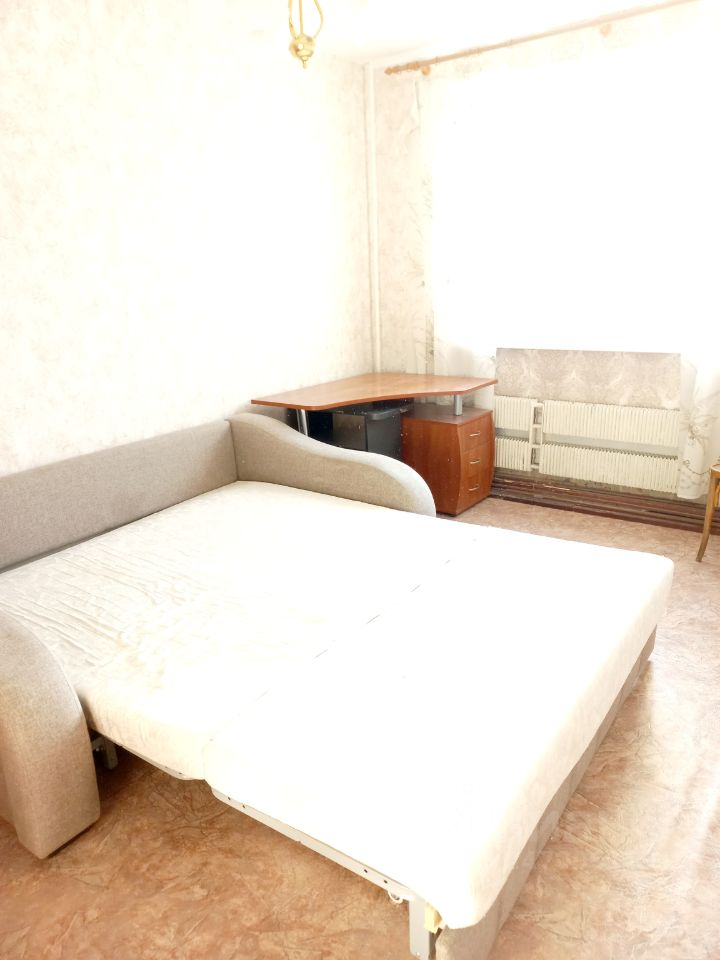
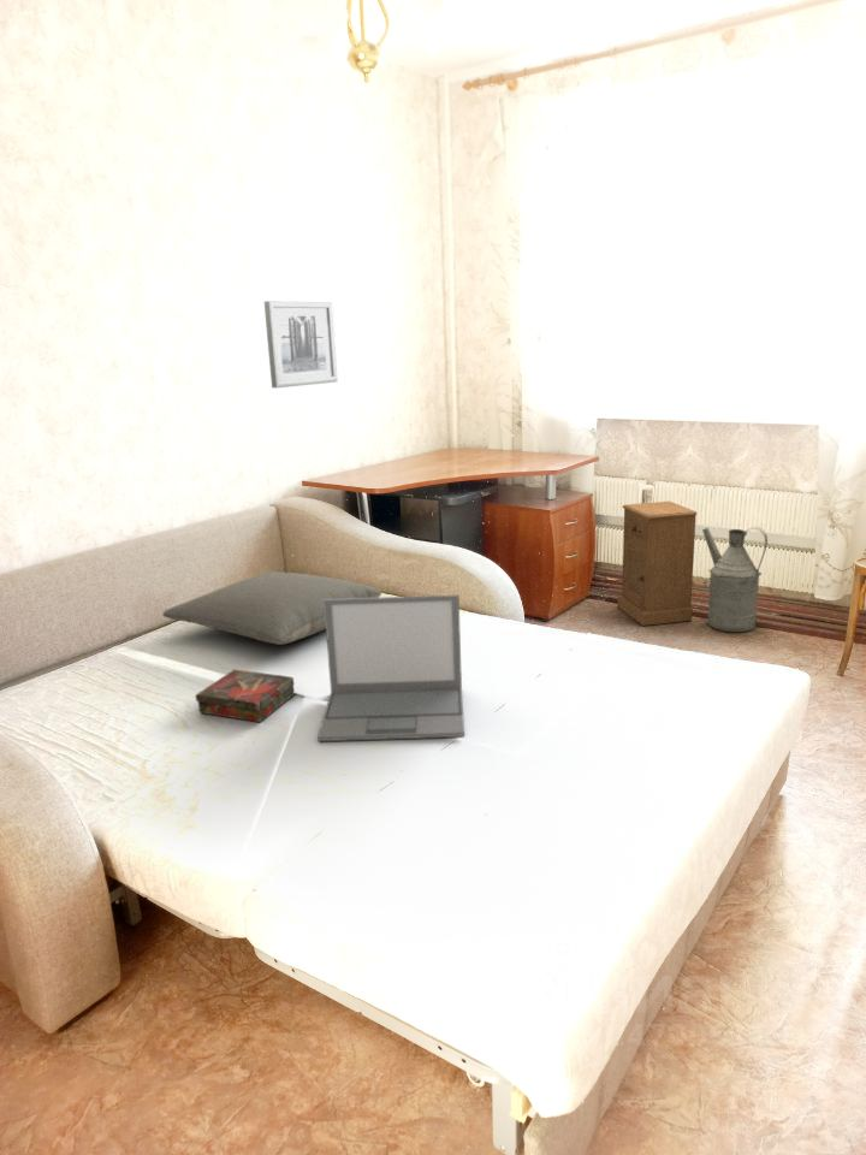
+ pillow [161,570,382,646]
+ wall art [263,300,339,389]
+ watering can [701,526,769,633]
+ laptop [316,593,465,742]
+ book [195,669,296,723]
+ nightstand [616,500,698,627]
